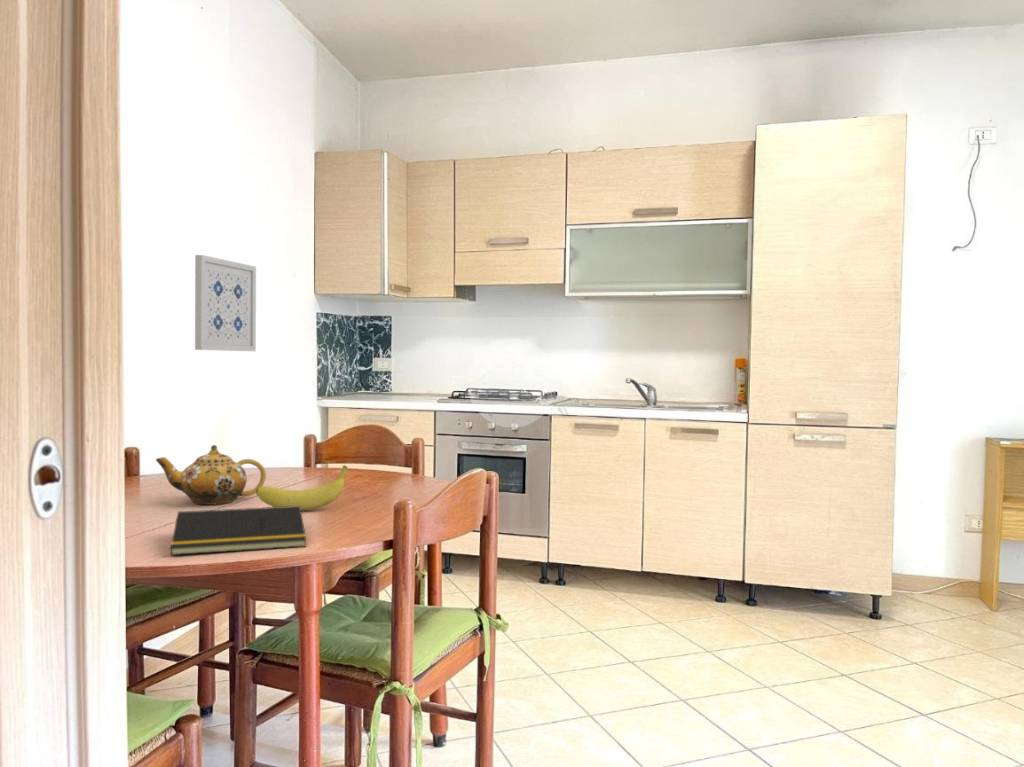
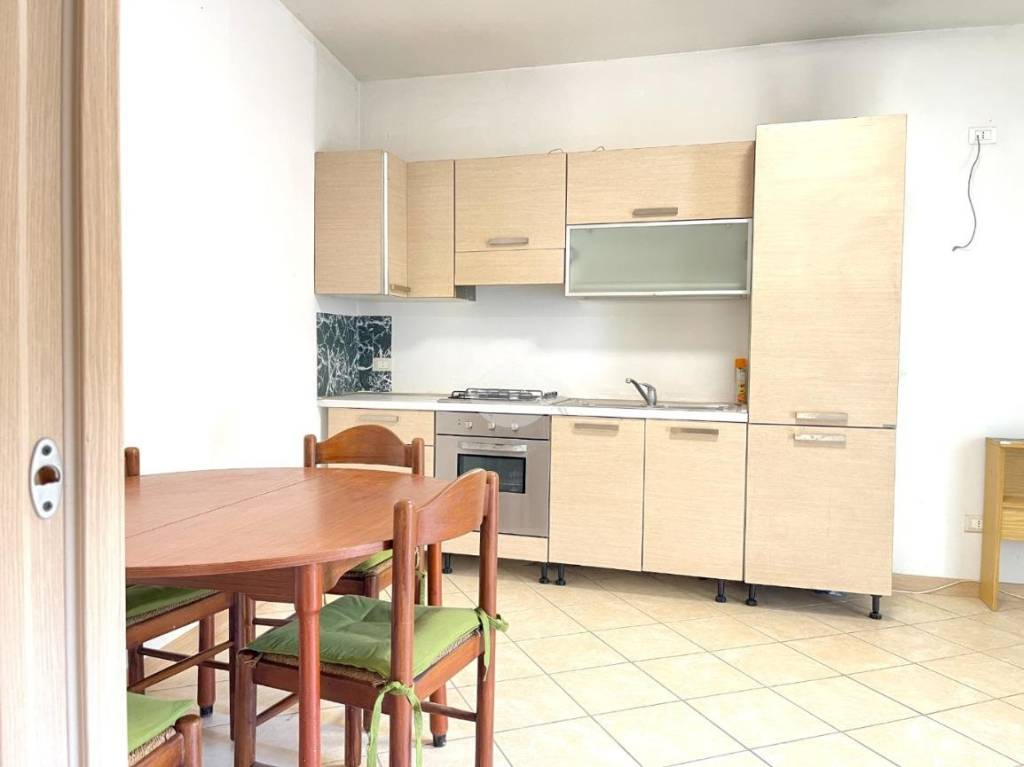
- wall art [194,254,257,352]
- fruit [255,464,349,511]
- notepad [170,506,307,556]
- teapot [155,444,267,506]
